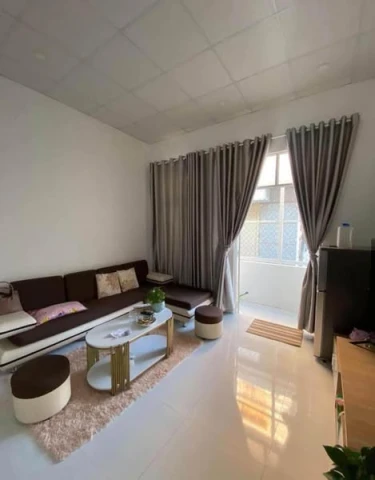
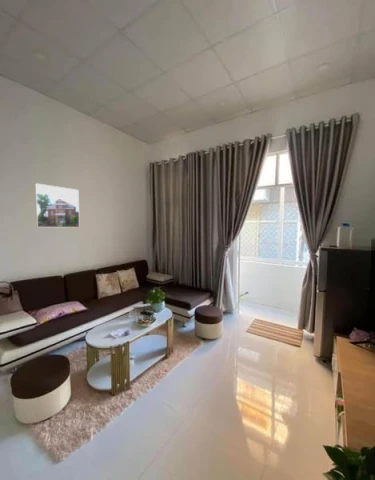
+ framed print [34,182,80,228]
